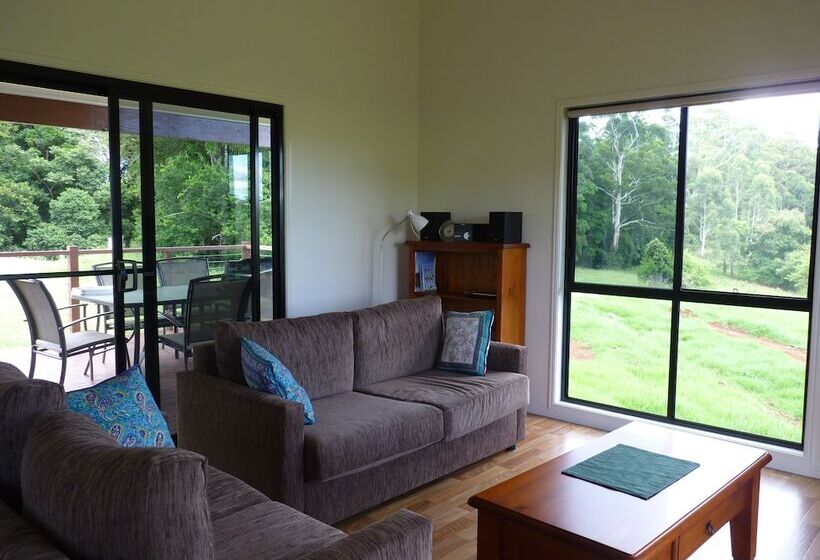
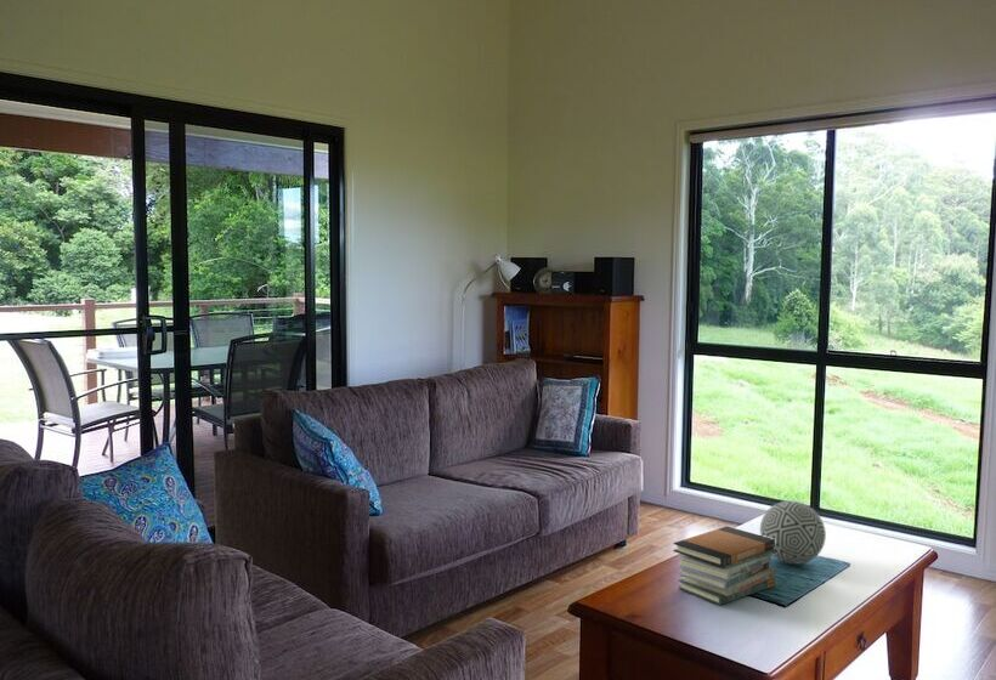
+ book stack [672,525,777,606]
+ decorative ball [759,499,827,566]
